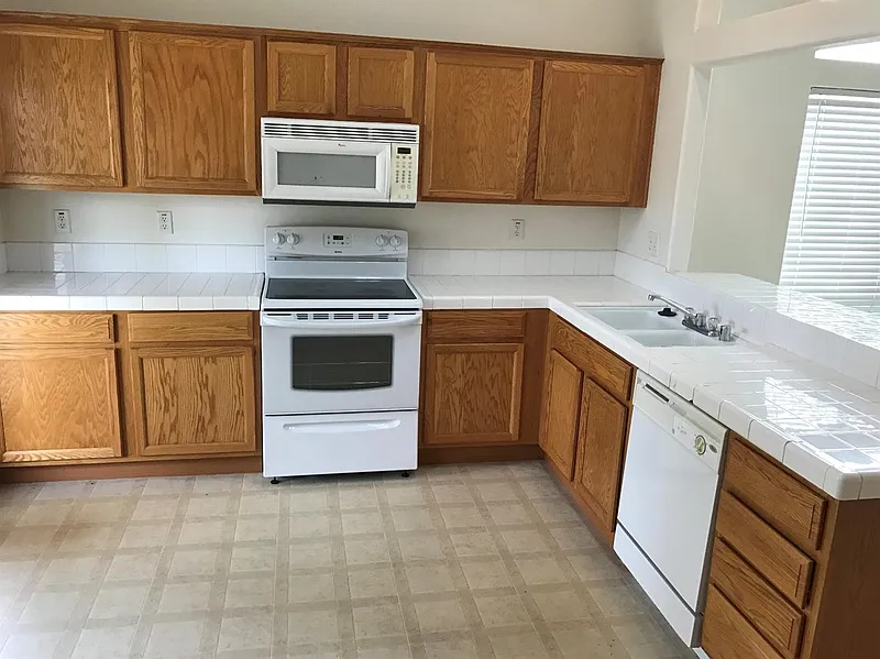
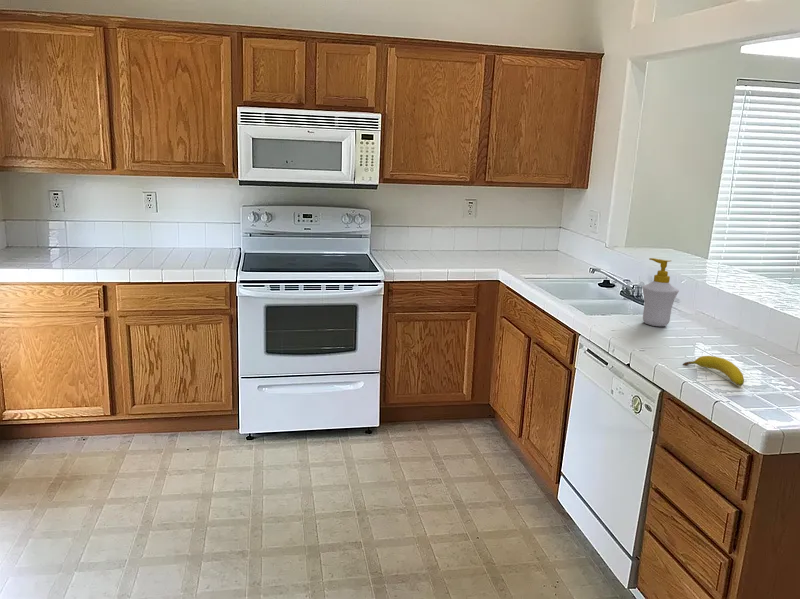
+ soap bottle [641,257,680,327]
+ fruit [682,355,745,387]
